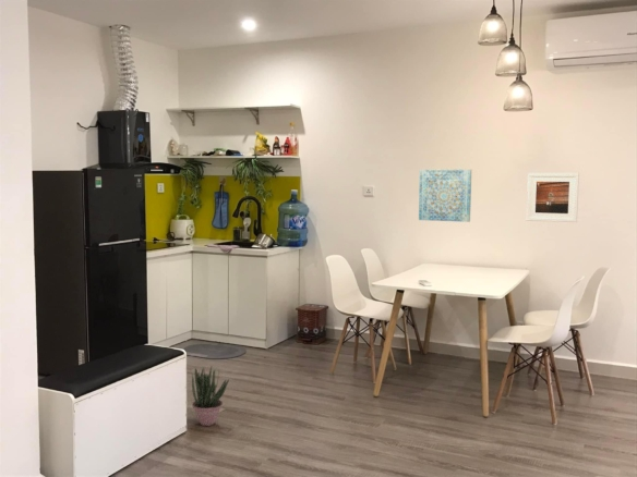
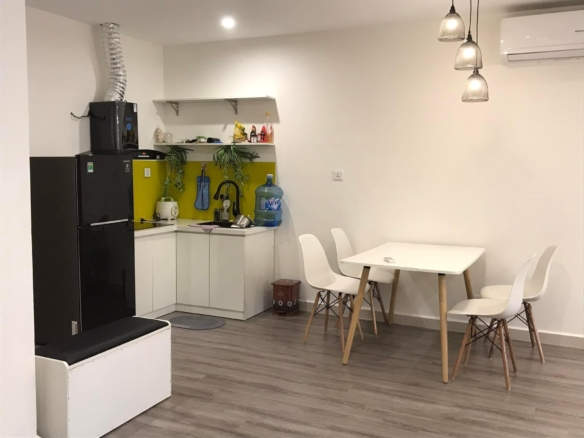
- potted plant [191,366,230,427]
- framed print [526,172,580,223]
- wall art [418,169,472,223]
